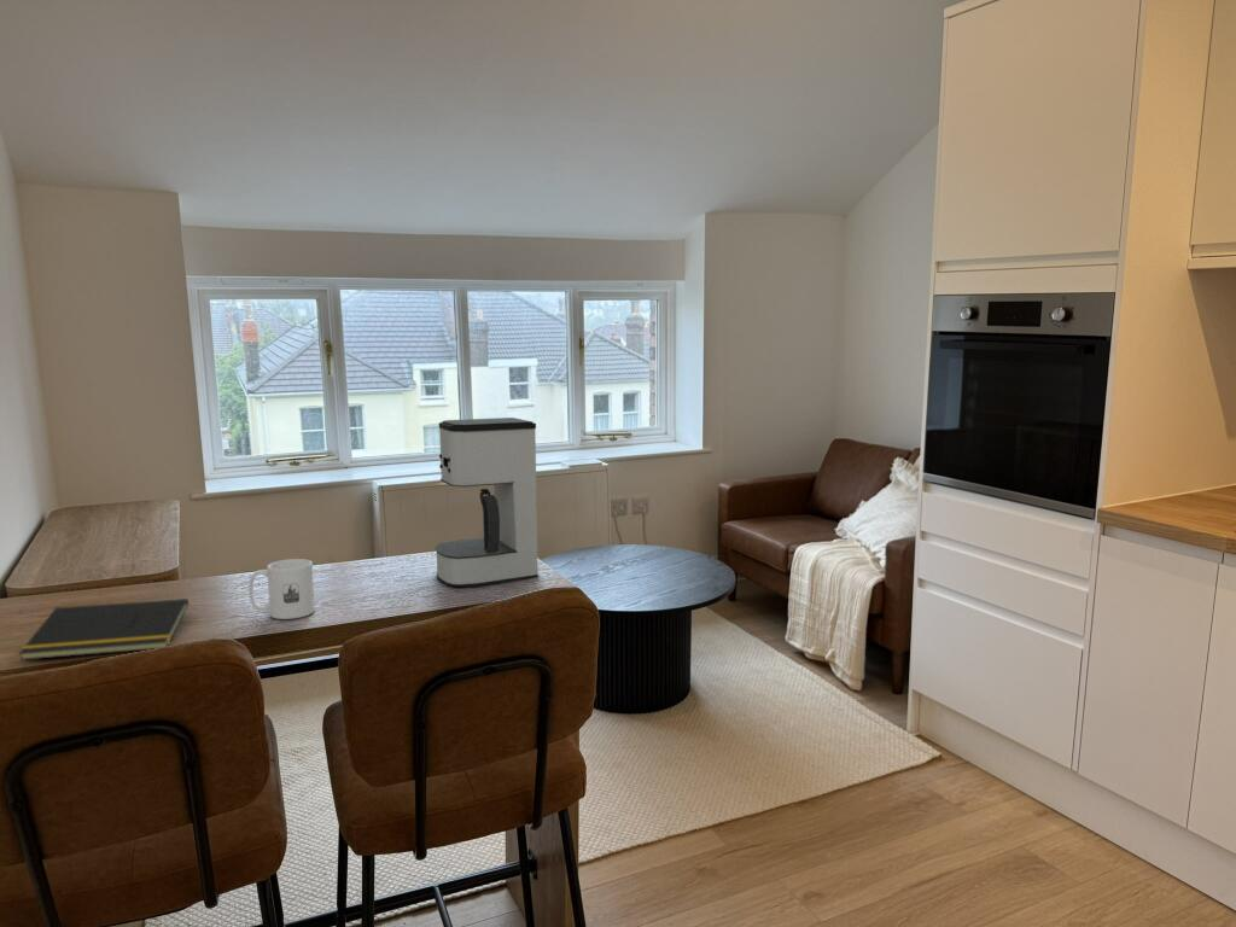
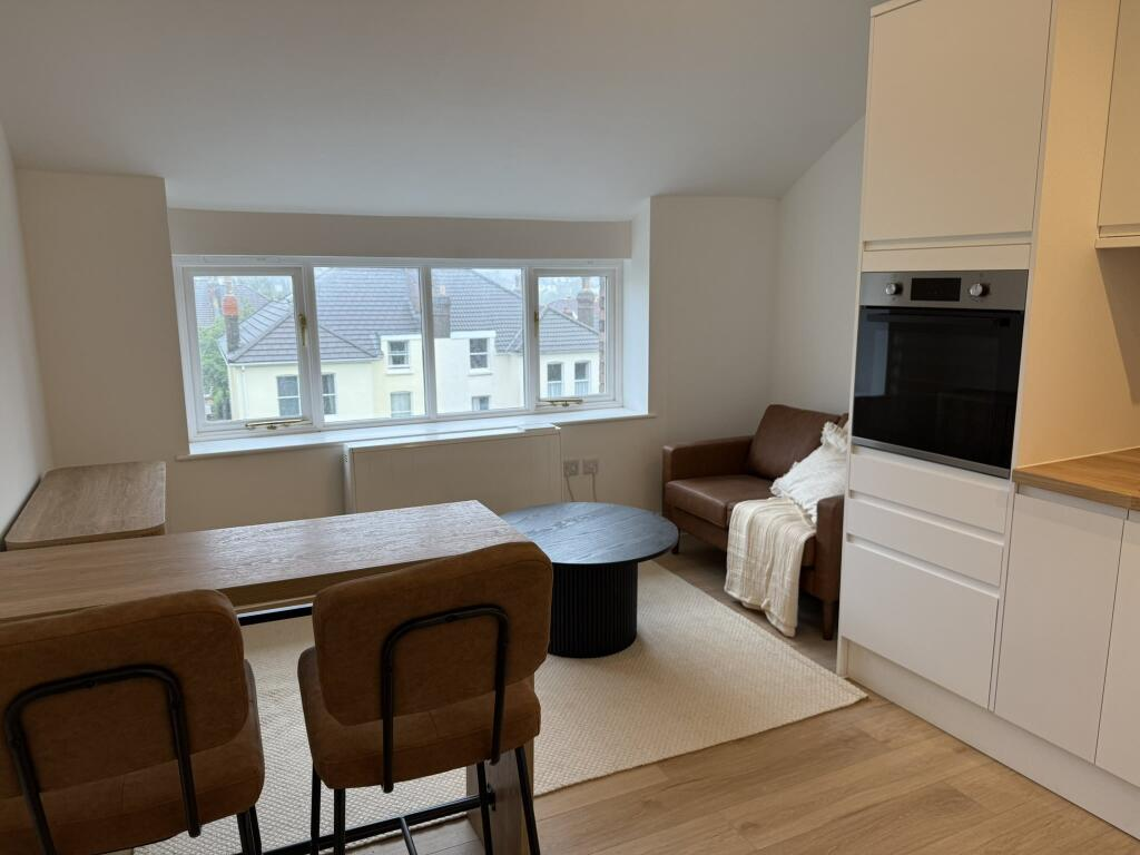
- coffee maker [435,416,540,588]
- notepad [18,597,190,661]
- mug [247,558,316,620]
